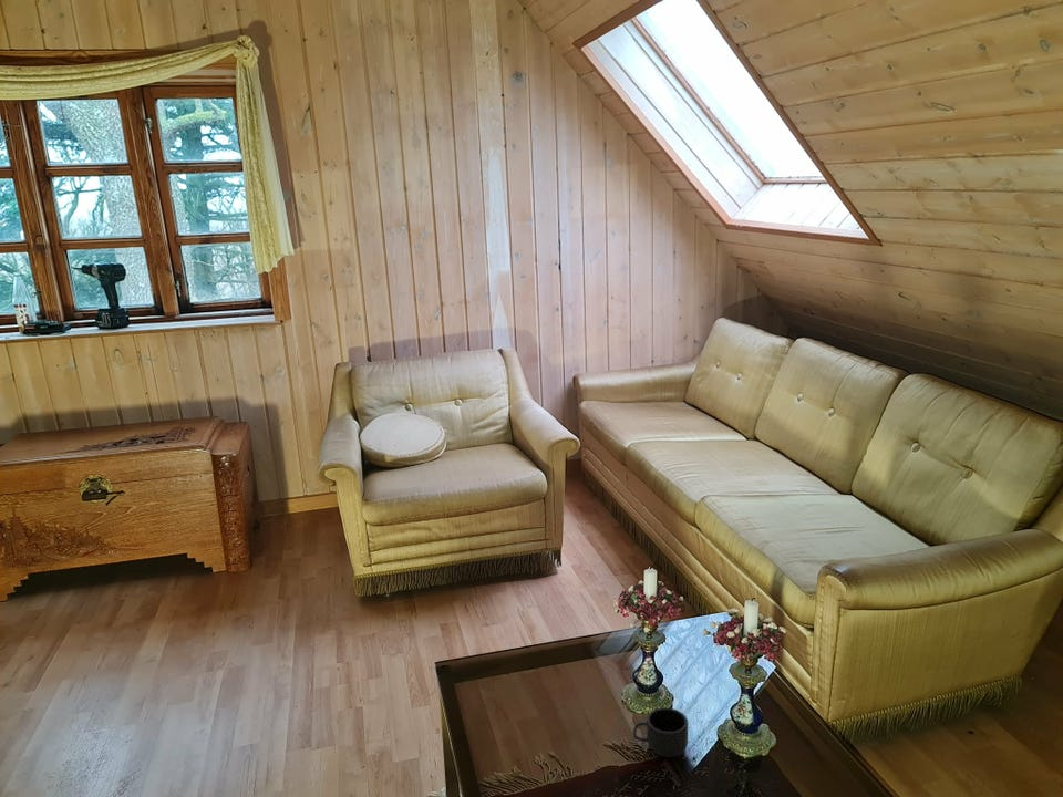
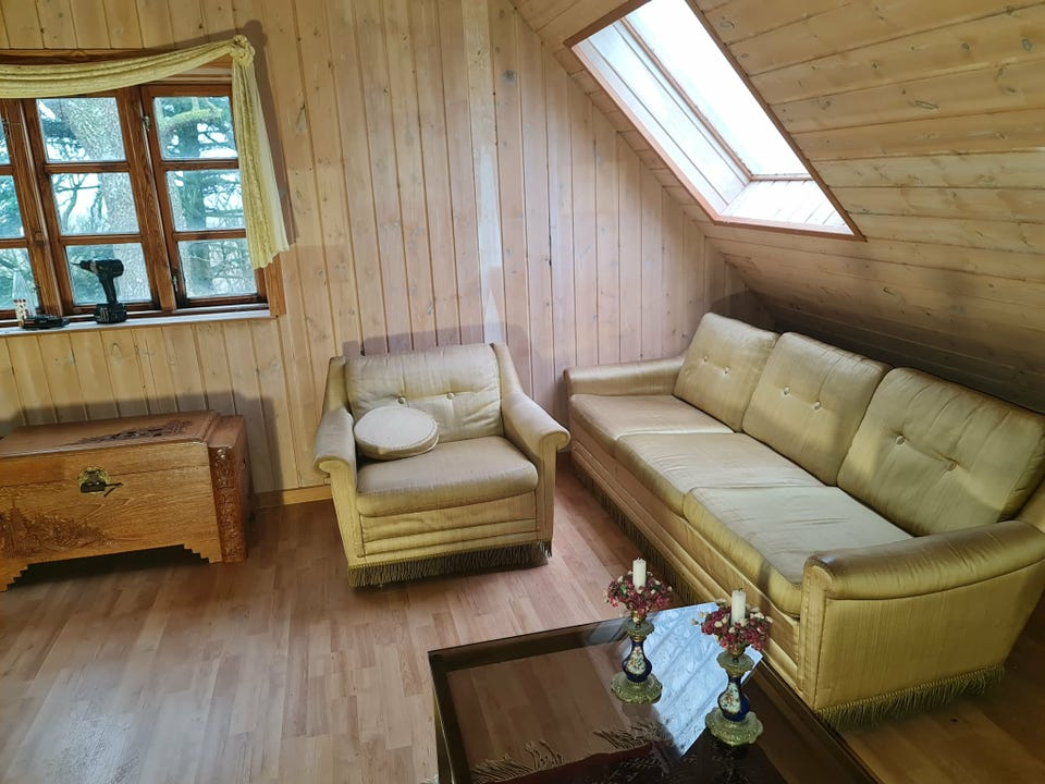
- mug [632,706,689,758]
